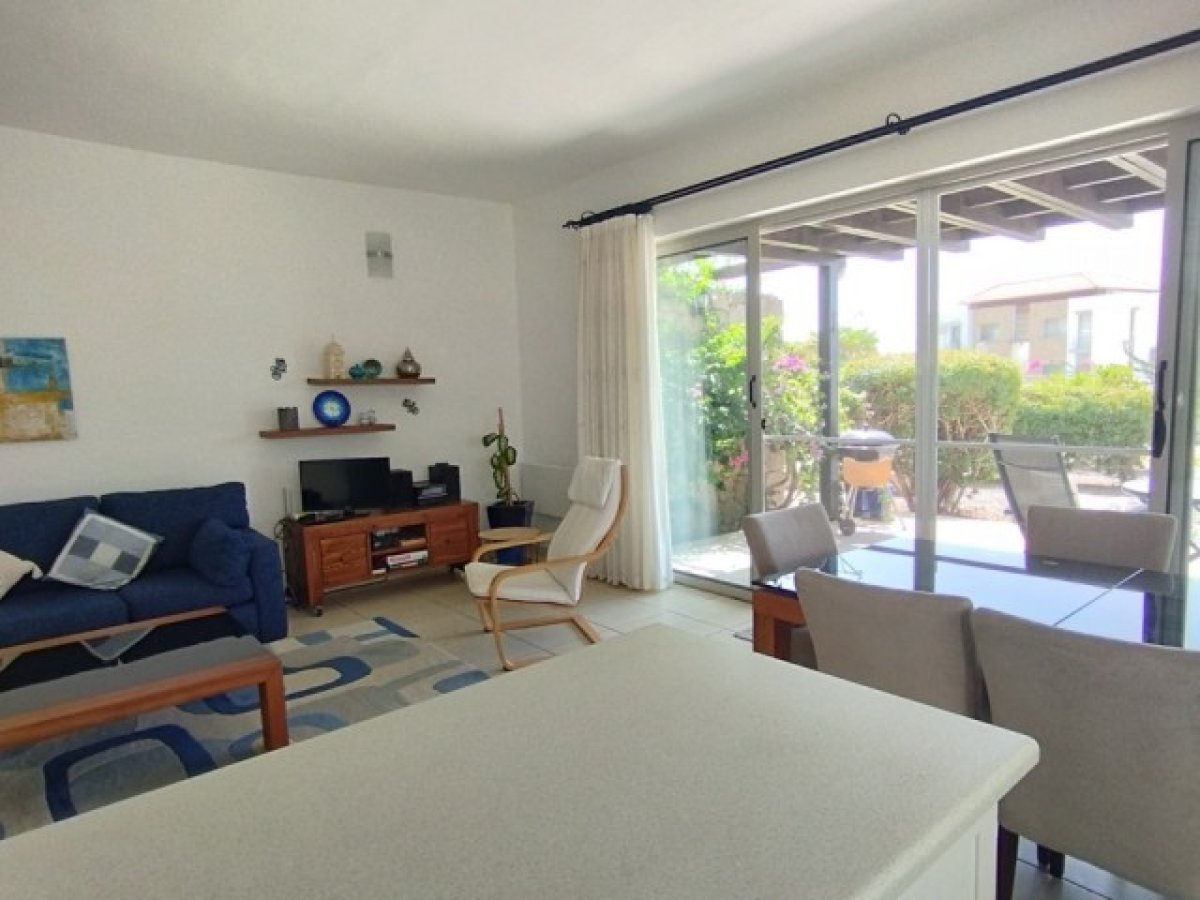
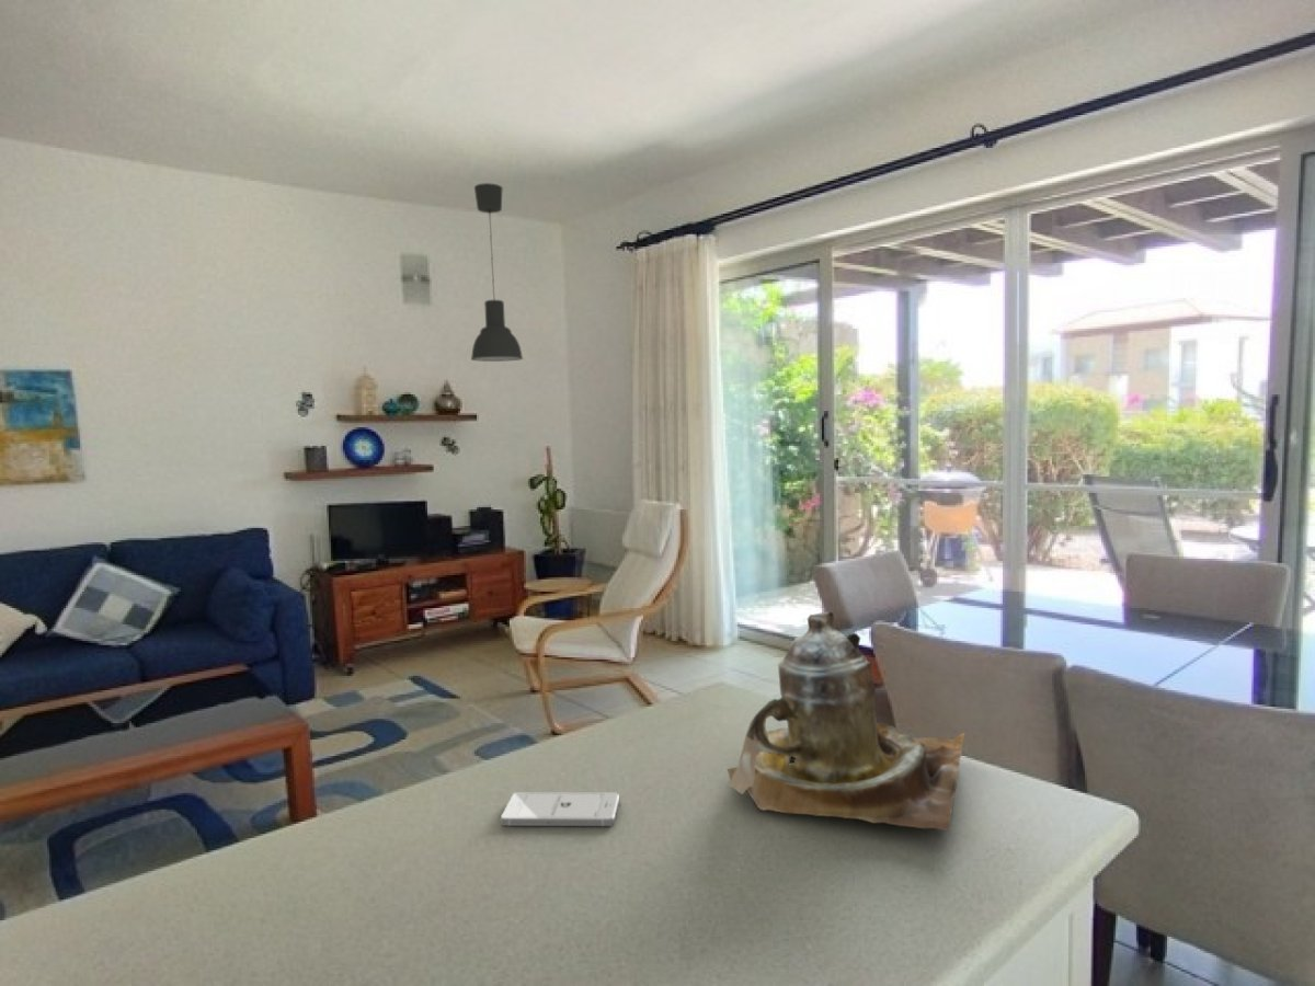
+ ceiling light [470,182,524,363]
+ teapot [725,610,965,832]
+ smartphone [500,791,620,827]
